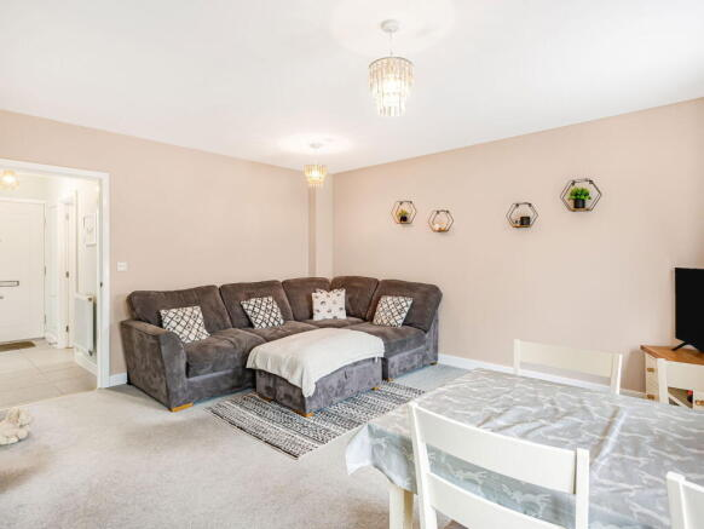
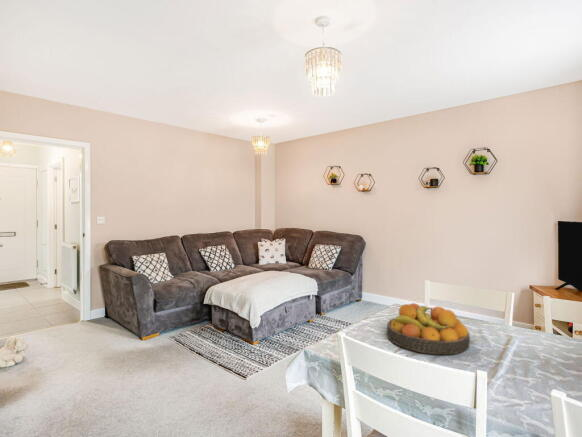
+ fruit bowl [386,302,471,355]
